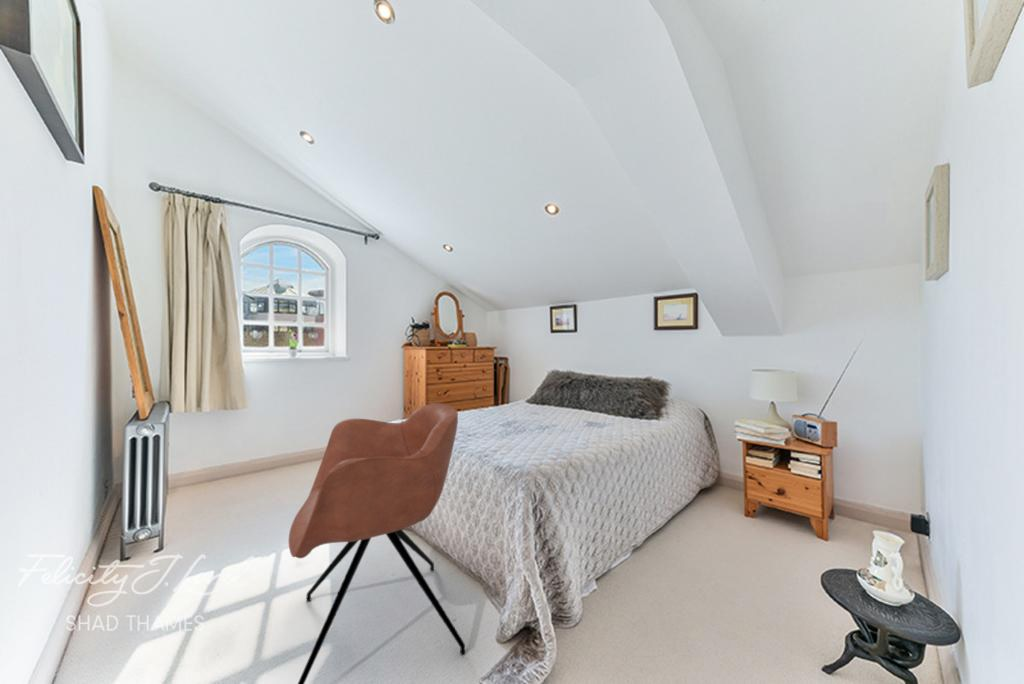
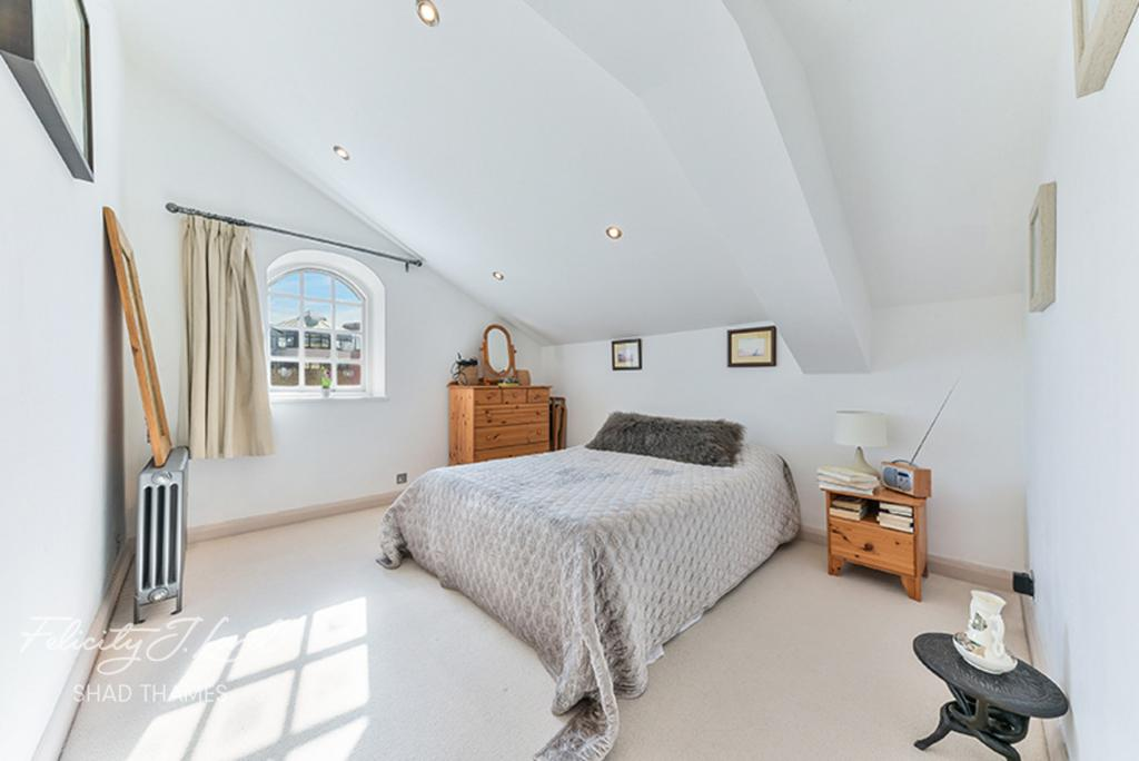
- armchair [288,402,466,684]
